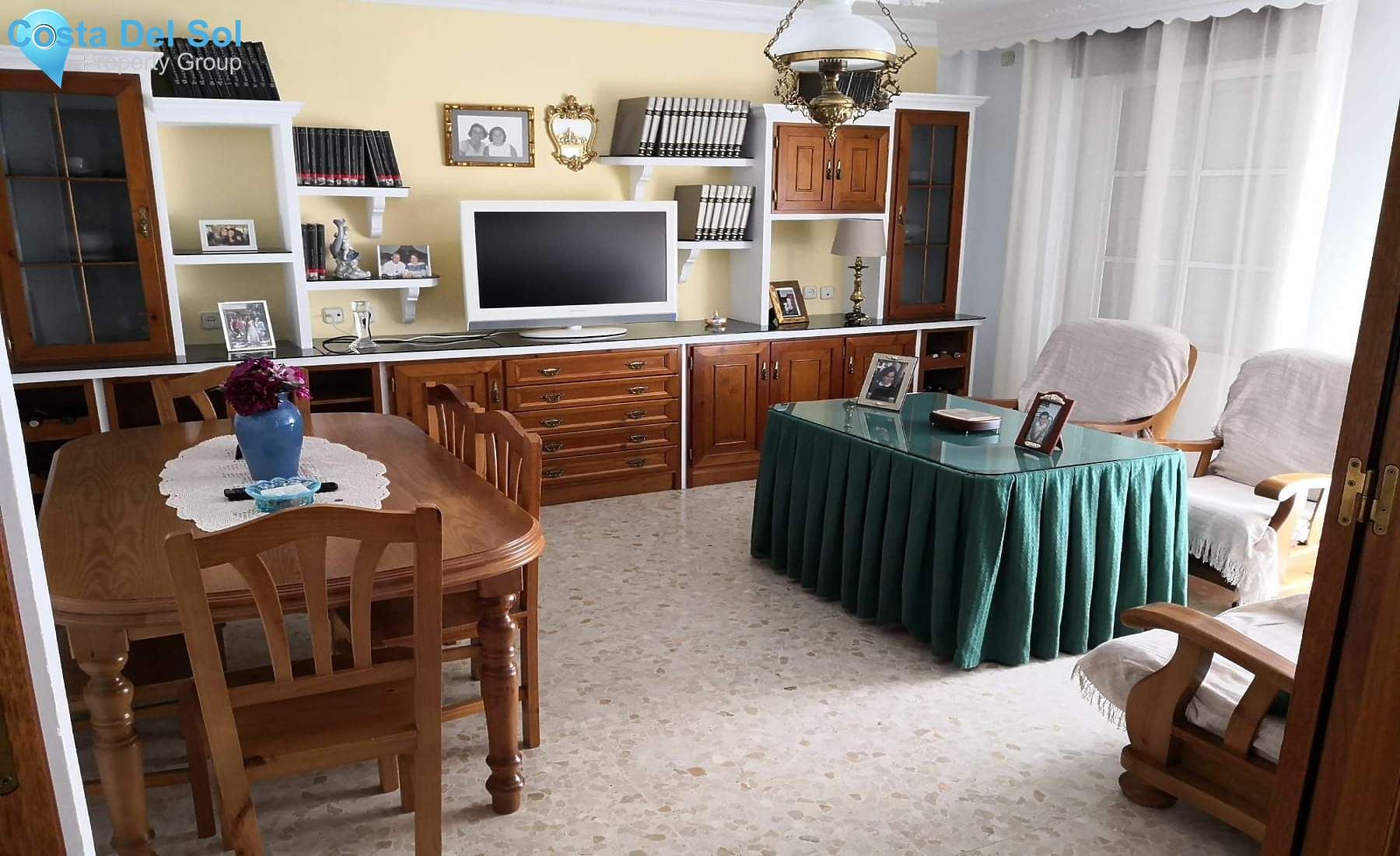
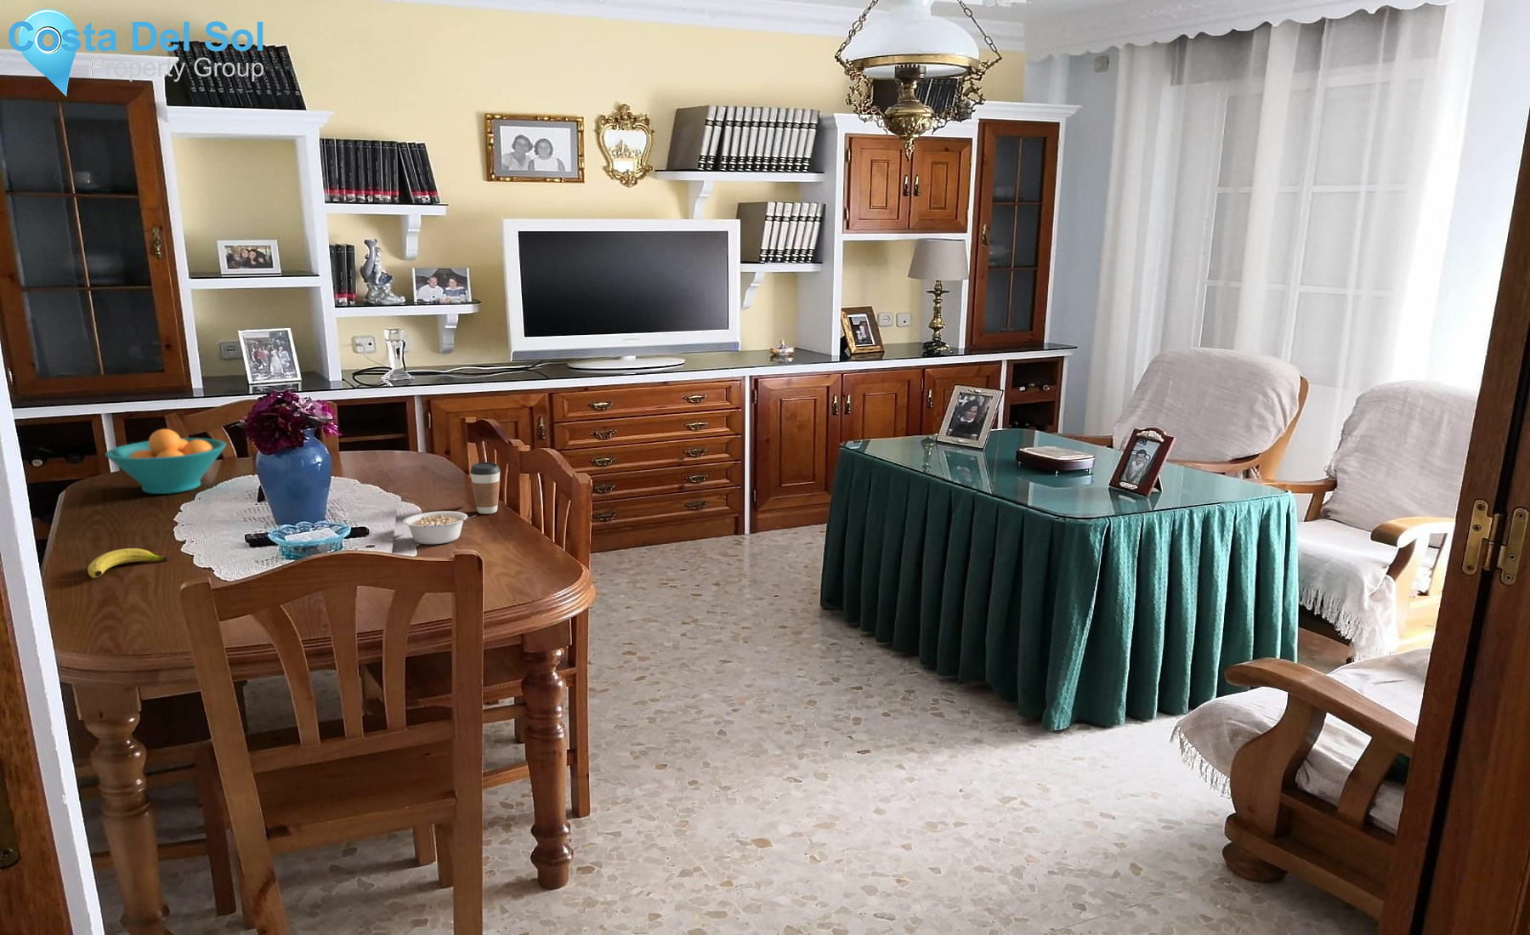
+ fruit [86,547,169,578]
+ fruit bowl [105,428,227,495]
+ legume [403,510,476,545]
+ coffee cup [469,462,502,516]
